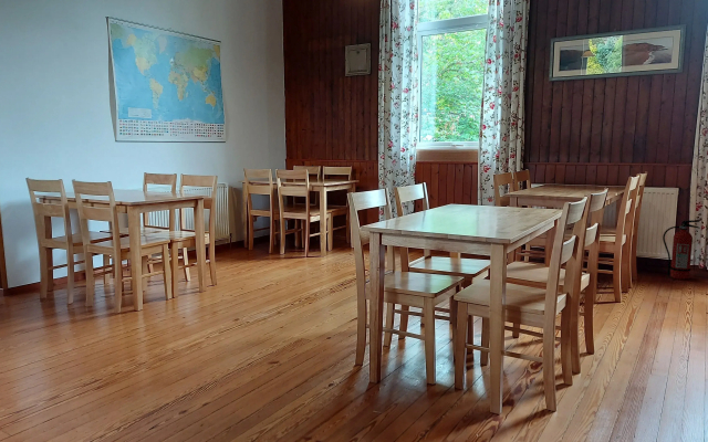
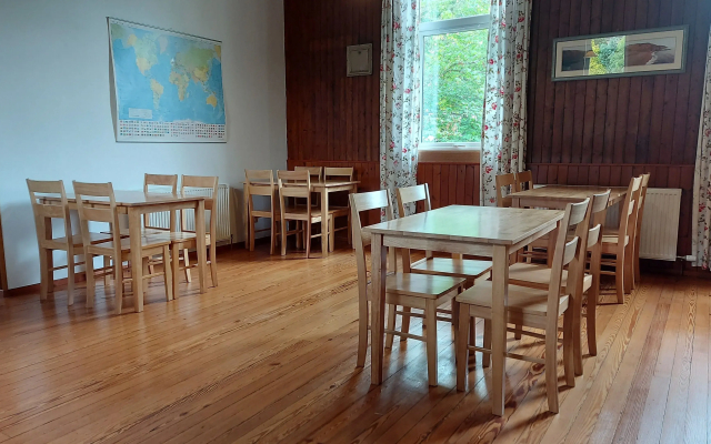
- fire extinguisher [662,219,701,281]
